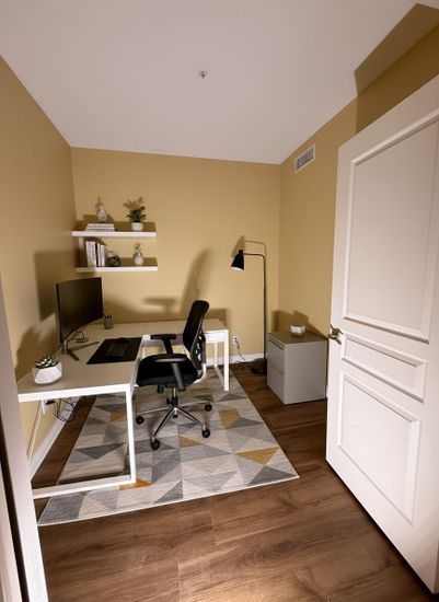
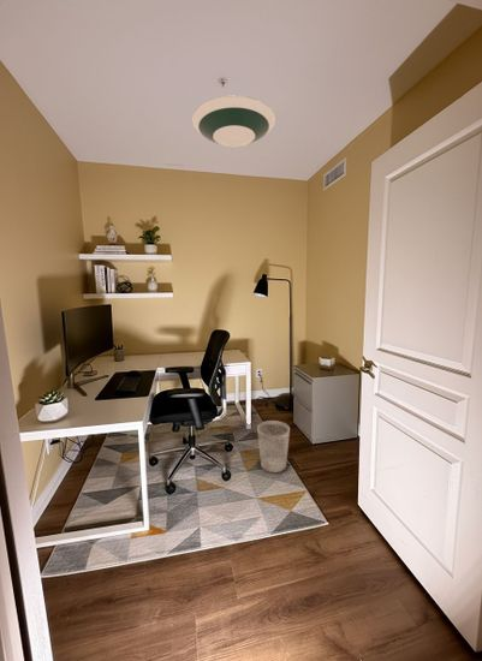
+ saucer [191,95,276,149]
+ wastebasket [256,419,291,474]
